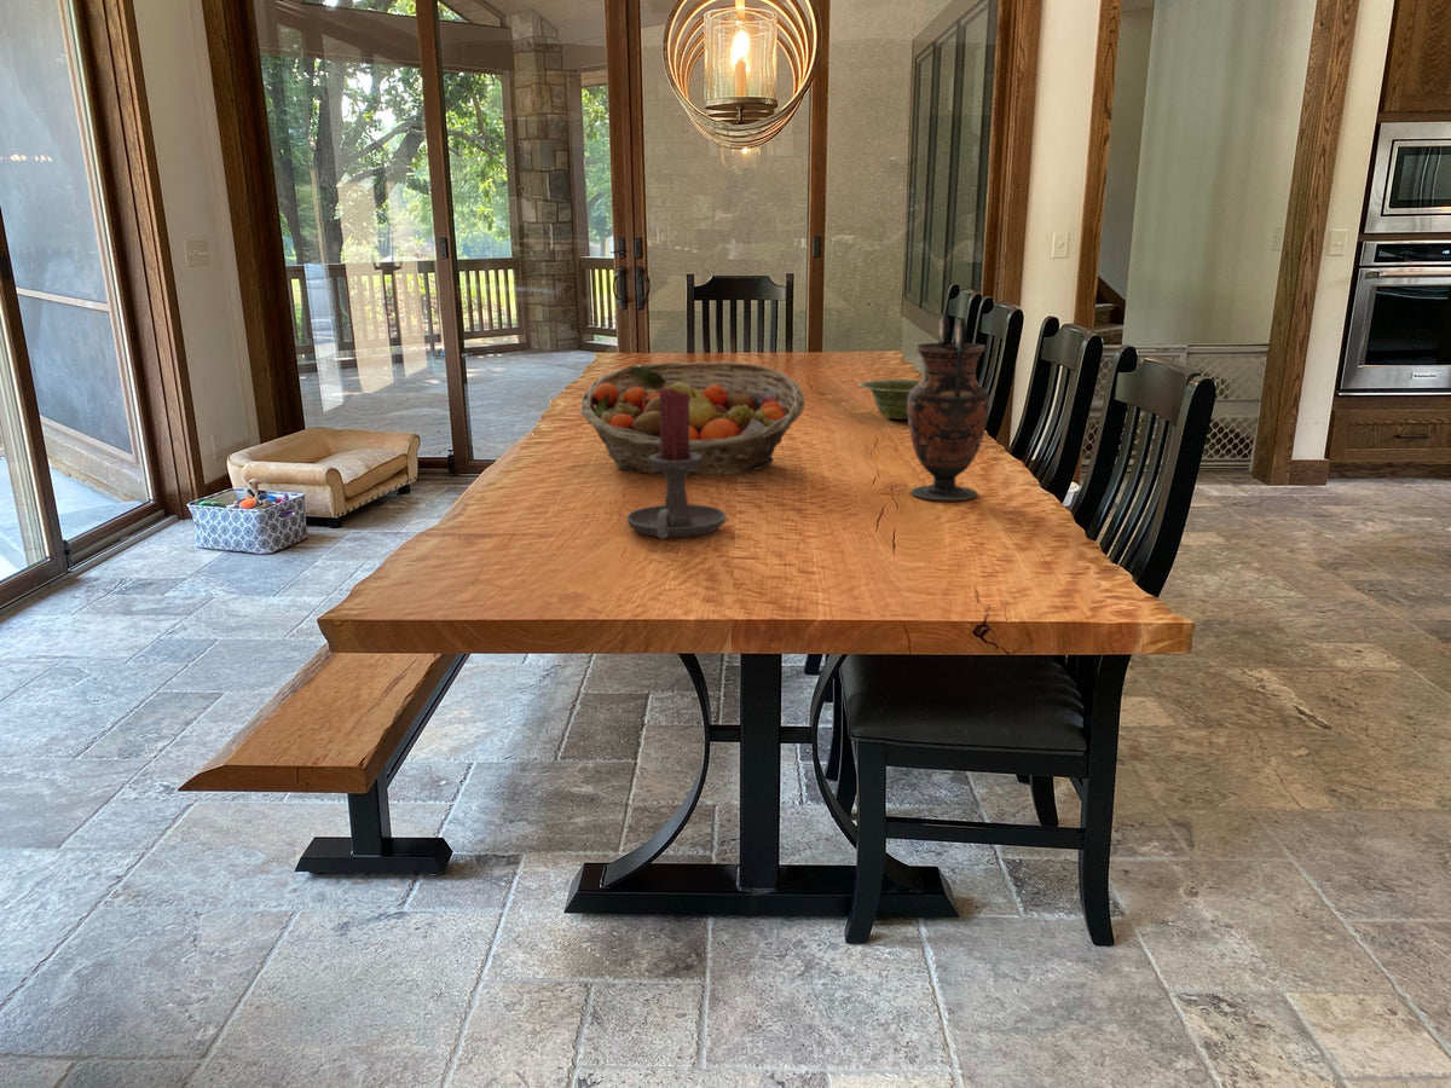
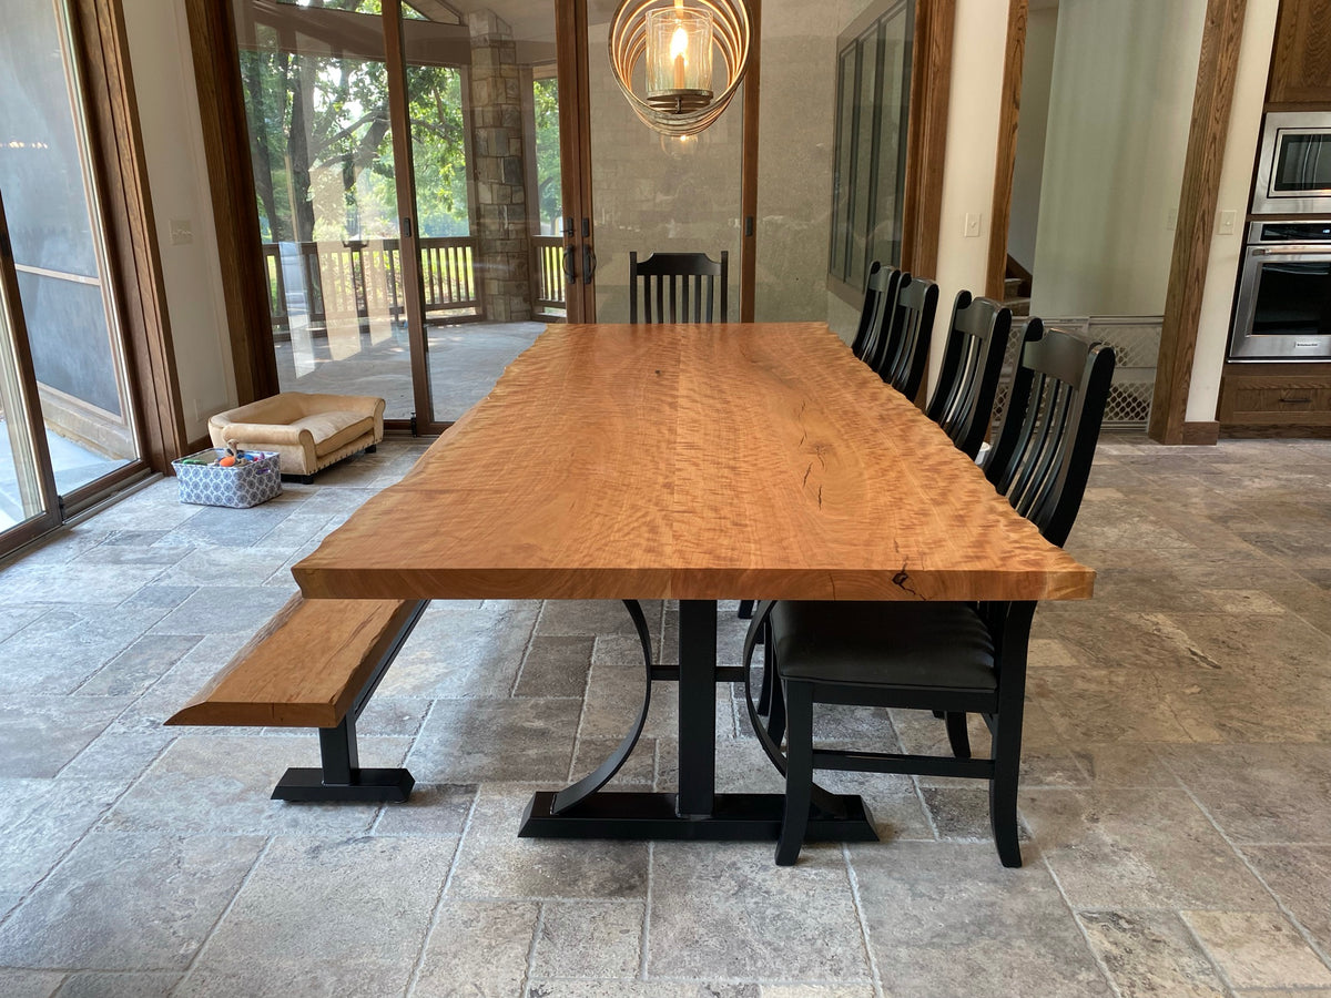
- dish [857,378,921,421]
- fruit basket [579,360,807,476]
- candle holder [625,388,728,539]
- vase [907,312,990,502]
